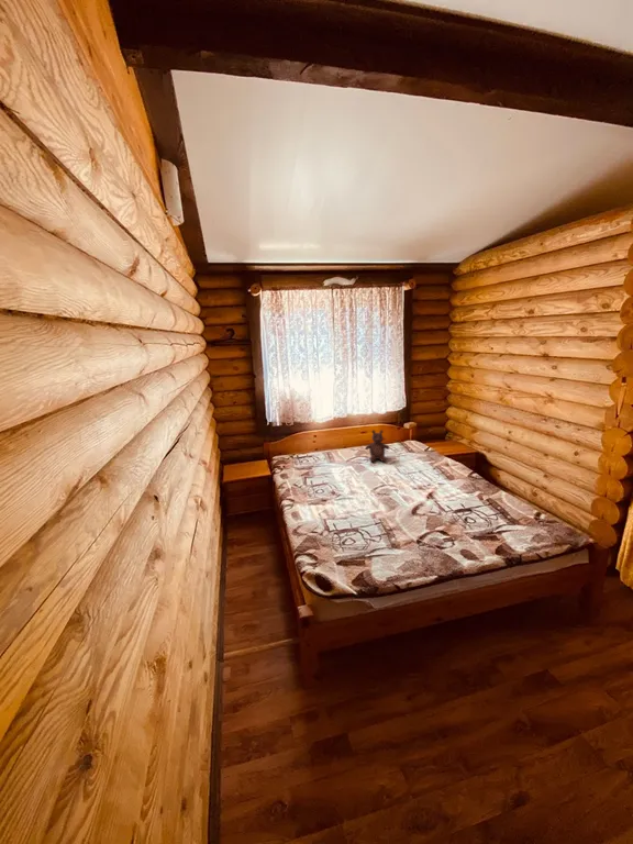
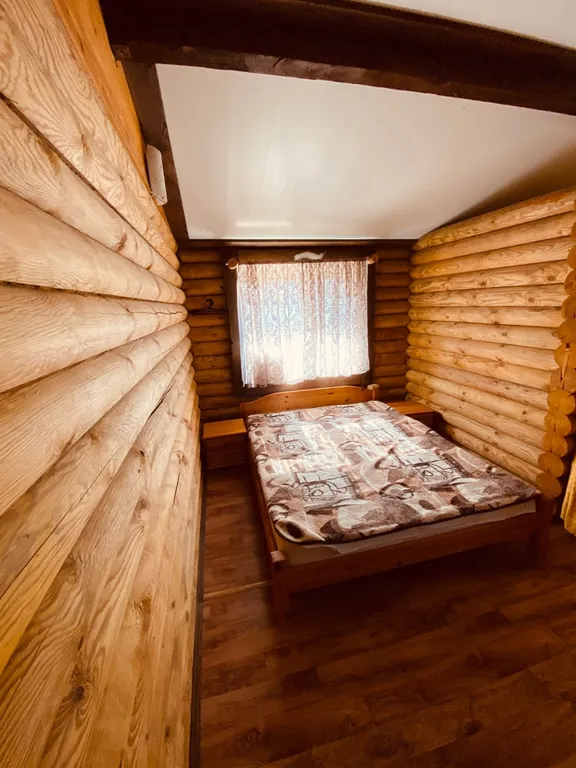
- teddy bear [364,430,390,463]
